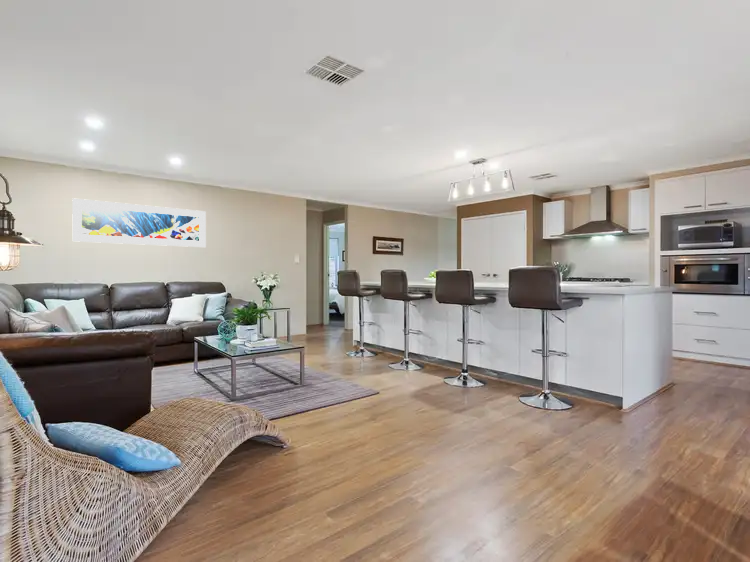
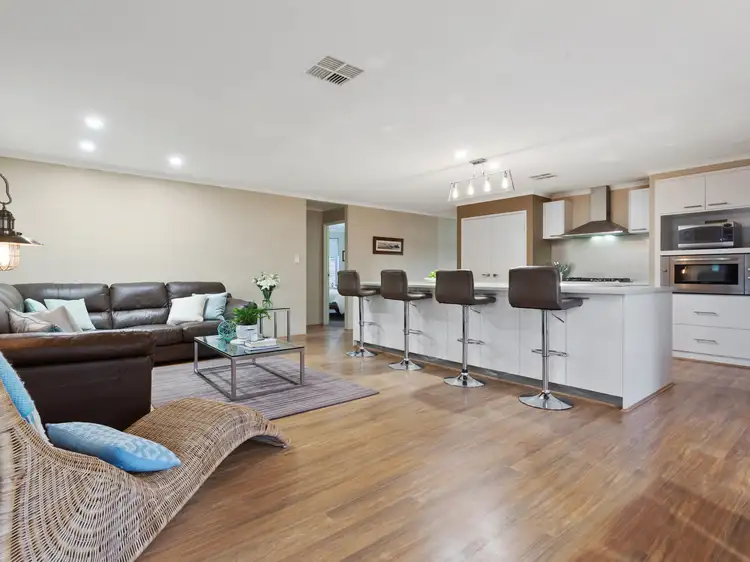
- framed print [71,197,207,248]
